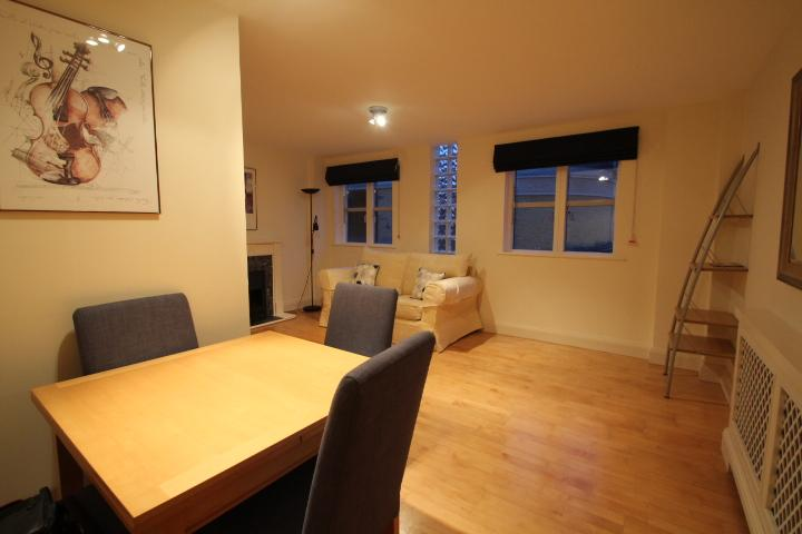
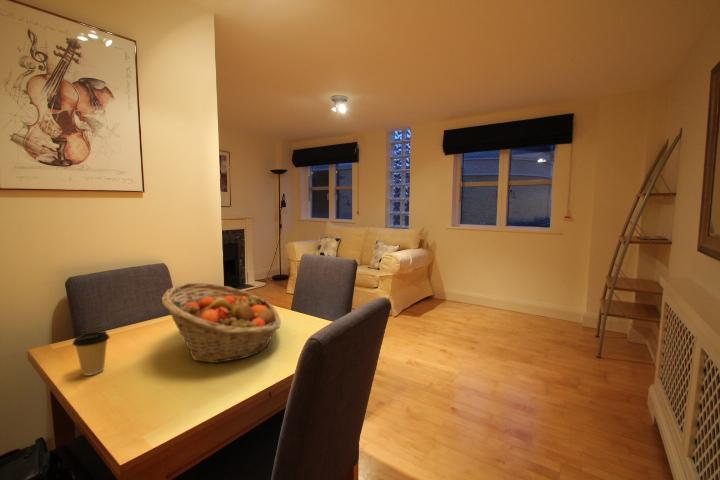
+ coffee cup [72,330,111,376]
+ fruit basket [161,282,282,364]
